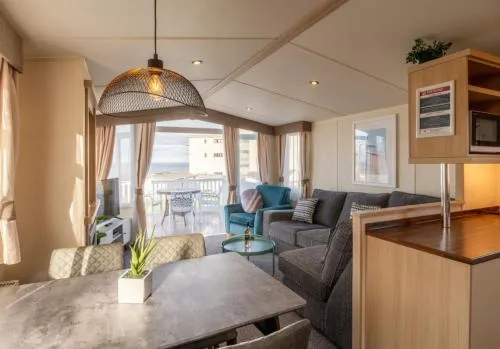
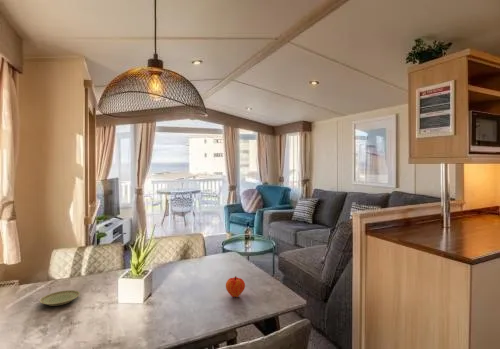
+ fruit [225,275,246,298]
+ plate [39,289,81,307]
